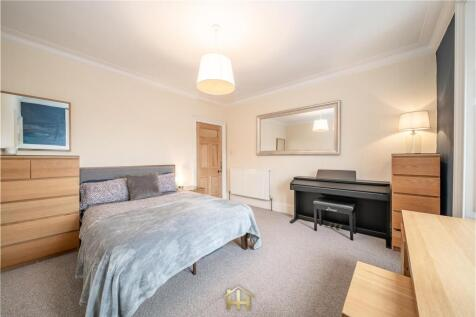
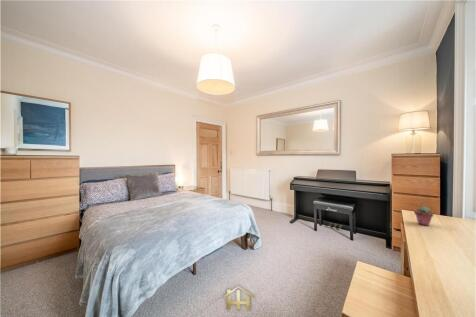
+ potted succulent [413,205,434,227]
